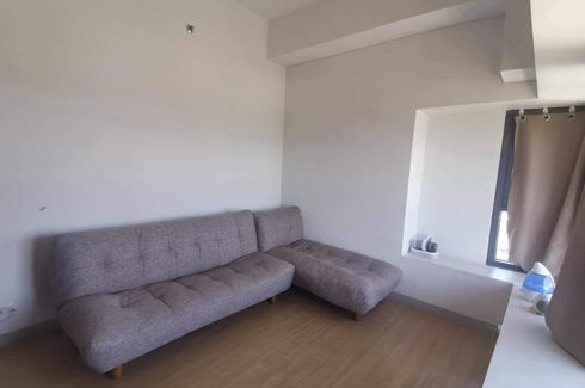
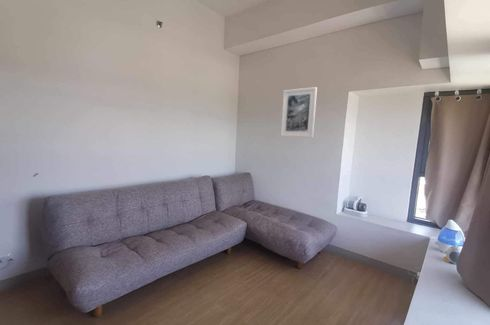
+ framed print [280,86,318,138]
